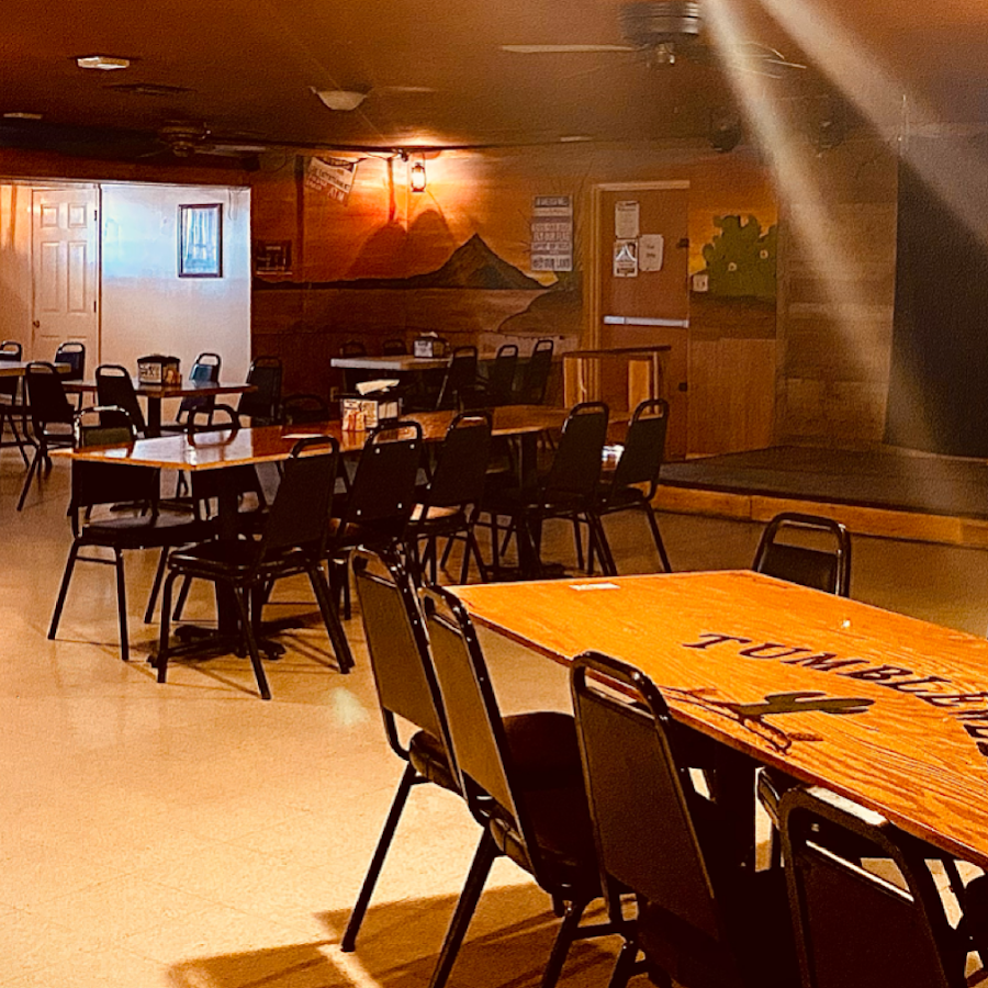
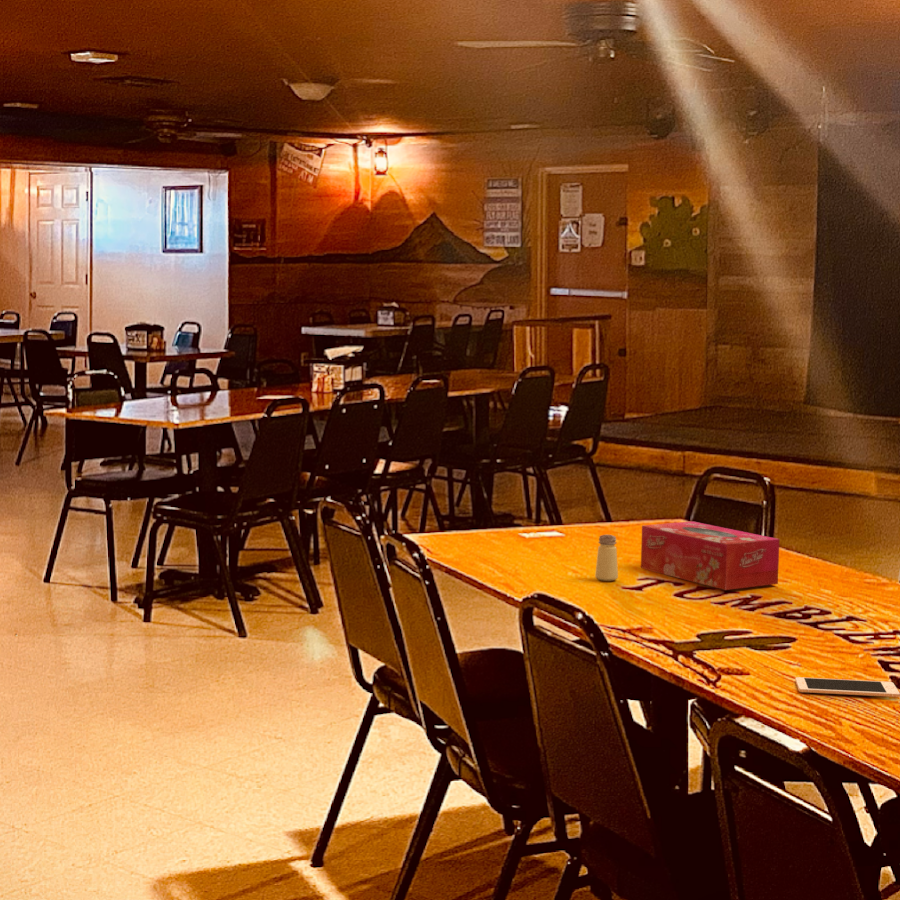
+ saltshaker [594,534,619,582]
+ cell phone [795,676,900,698]
+ tissue box [640,520,780,591]
